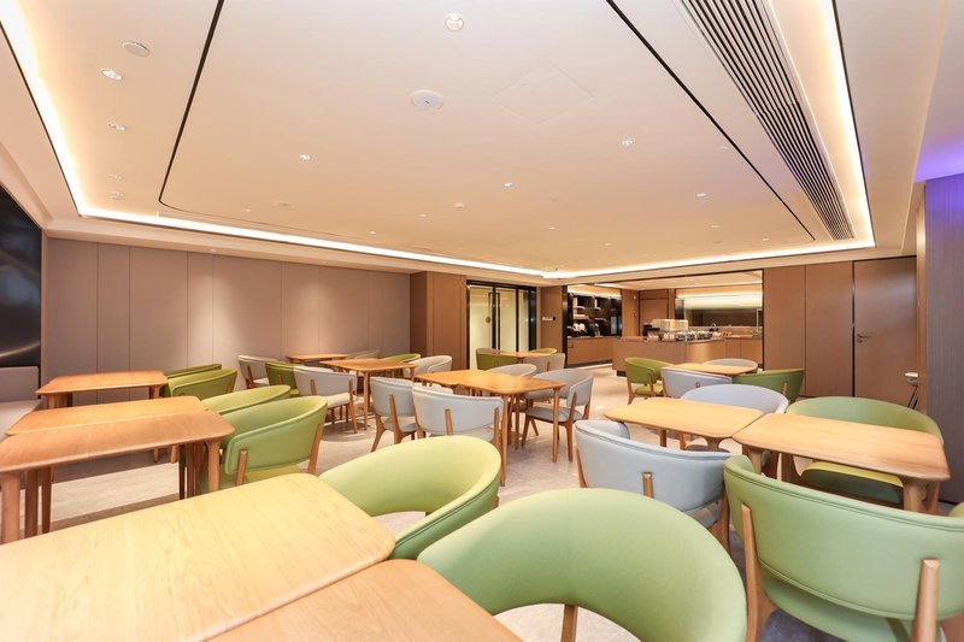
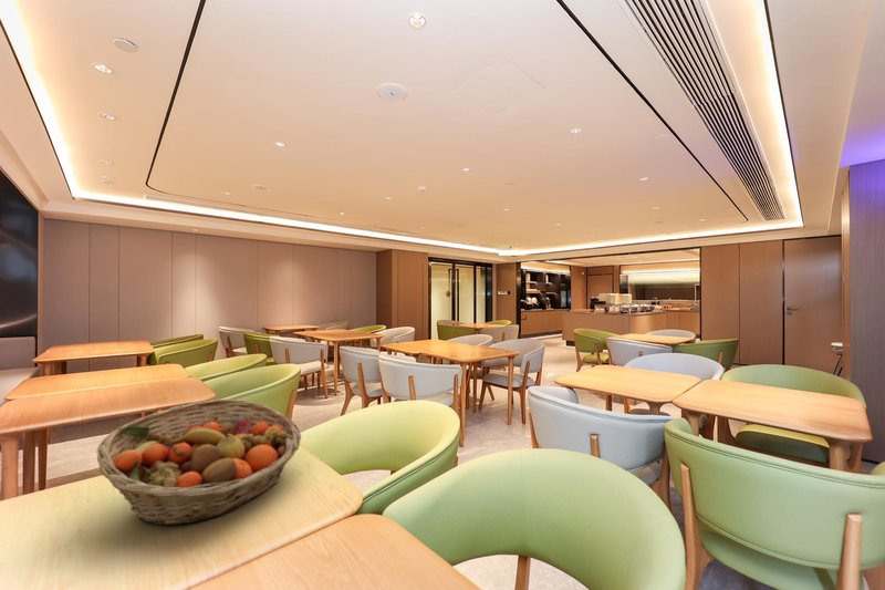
+ fruit basket [95,398,302,526]
